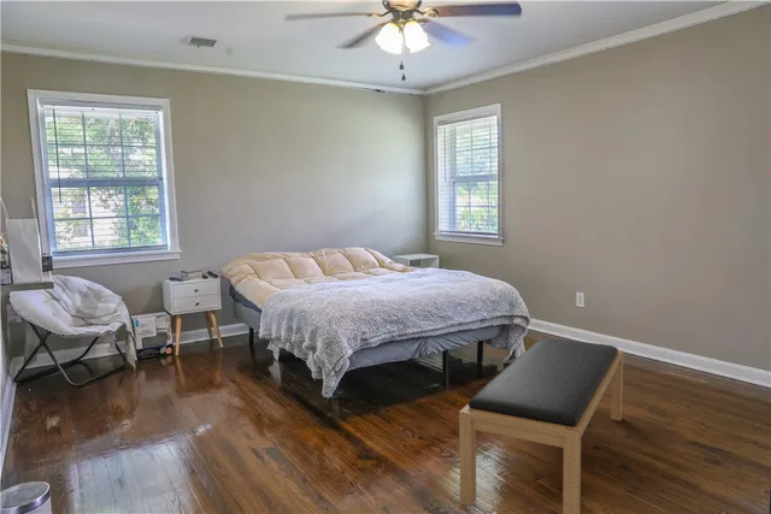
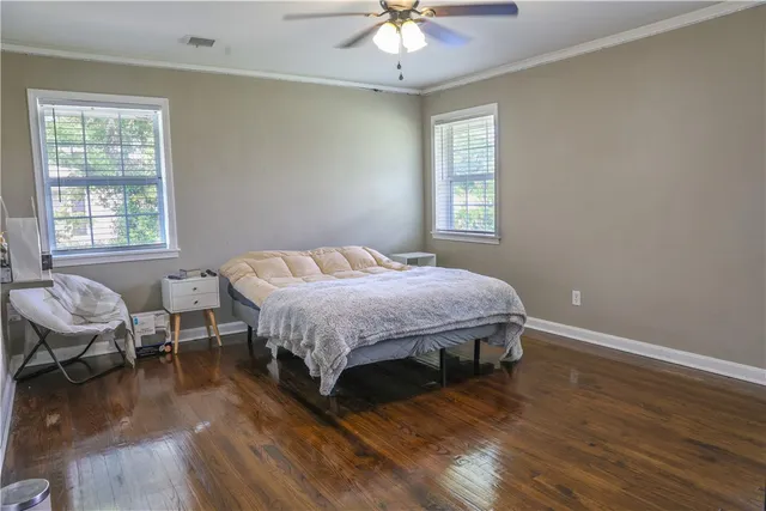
- bench [458,337,624,514]
